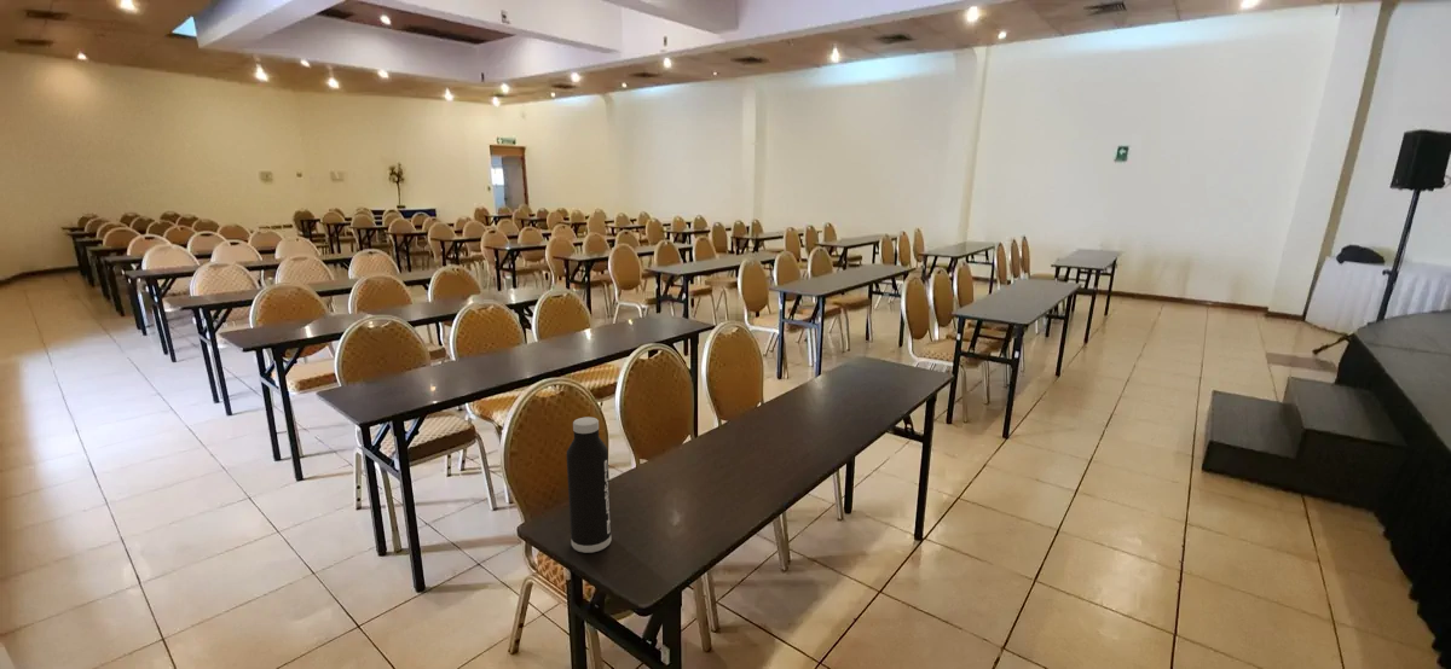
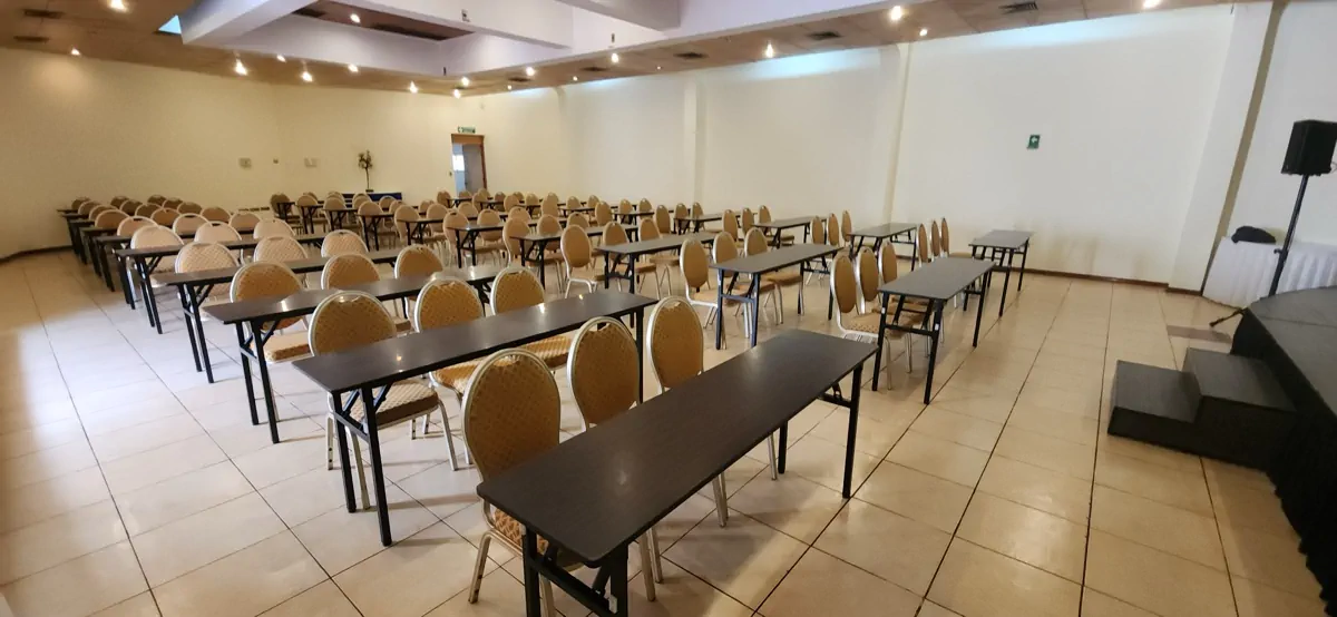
- water bottle [566,415,612,554]
